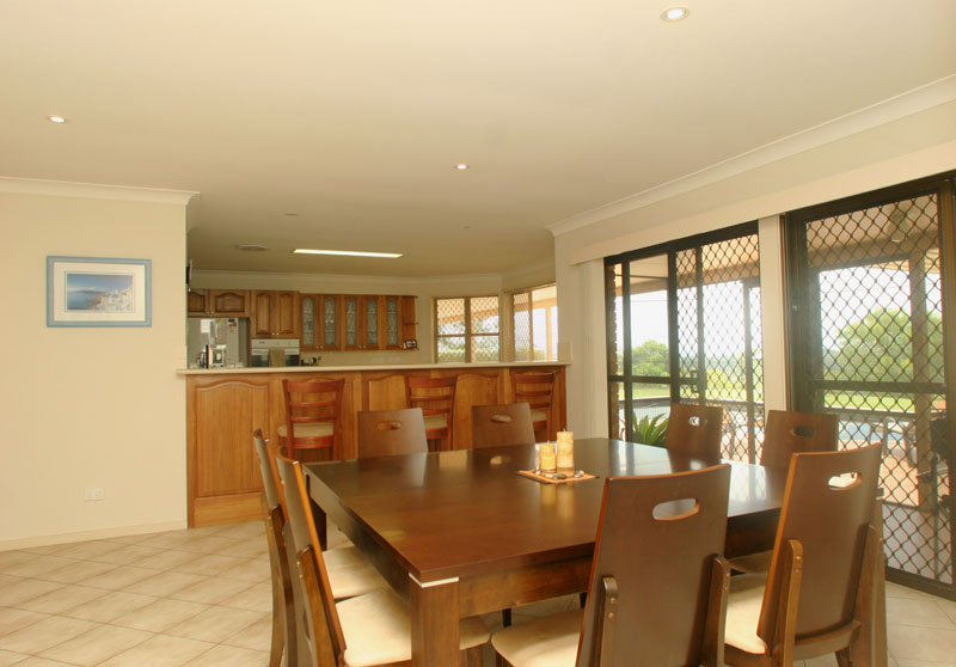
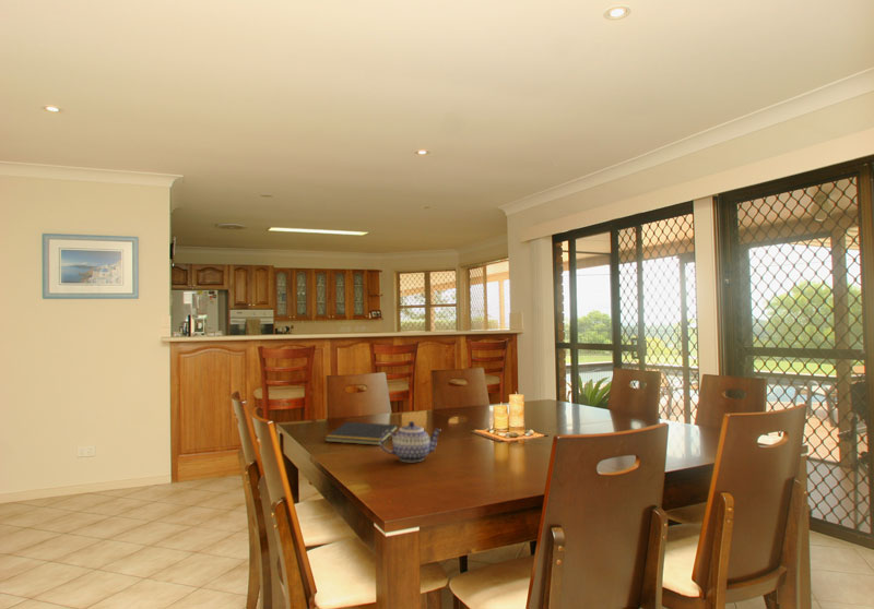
+ teapot [379,420,441,463]
+ notepad [323,421,399,446]
